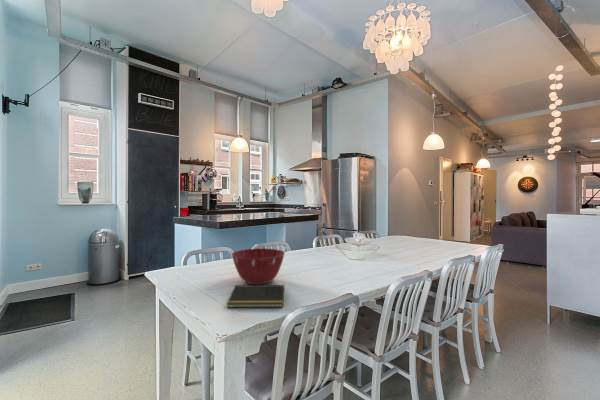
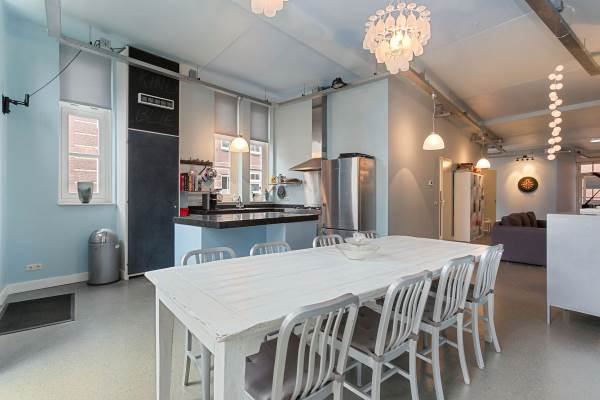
- notepad [226,284,285,308]
- mixing bowl [230,247,286,285]
